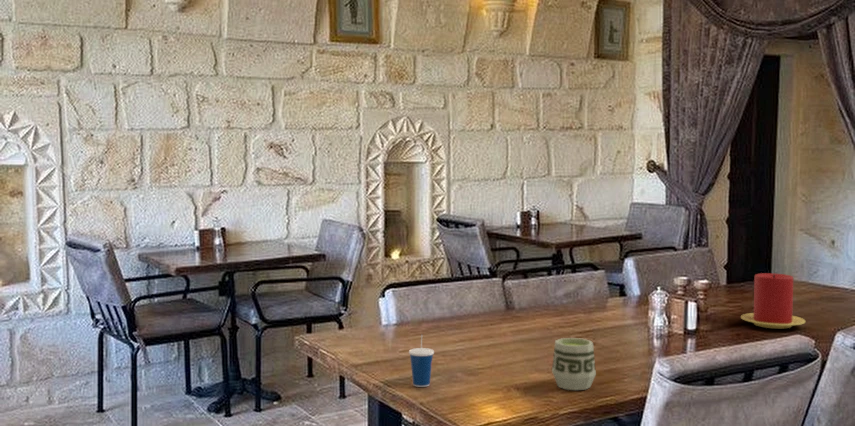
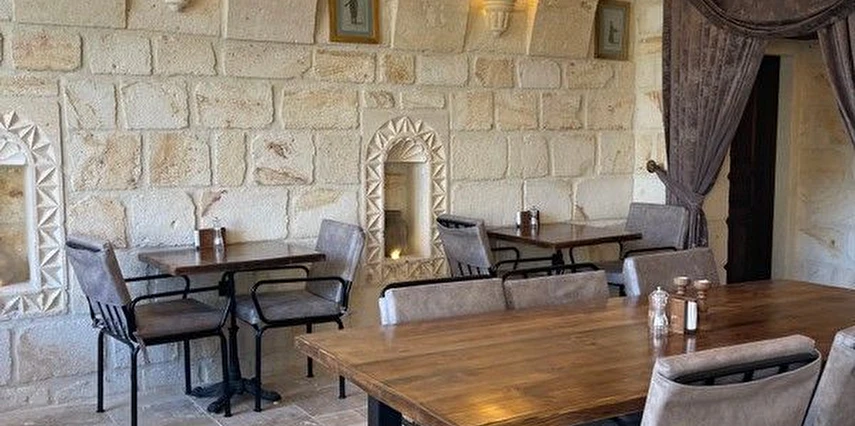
- candle [740,272,806,329]
- cup [551,337,597,391]
- cup [408,333,435,388]
